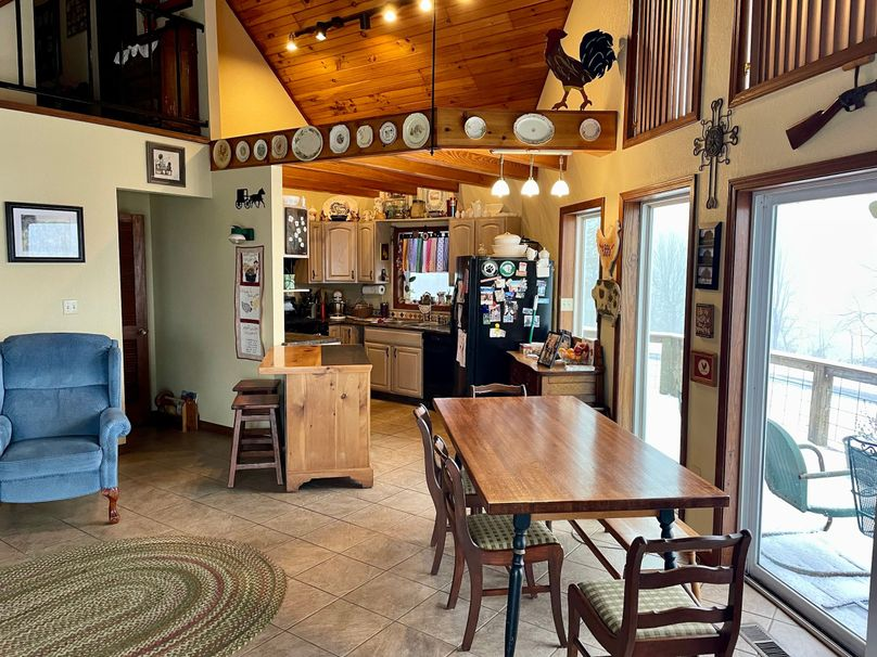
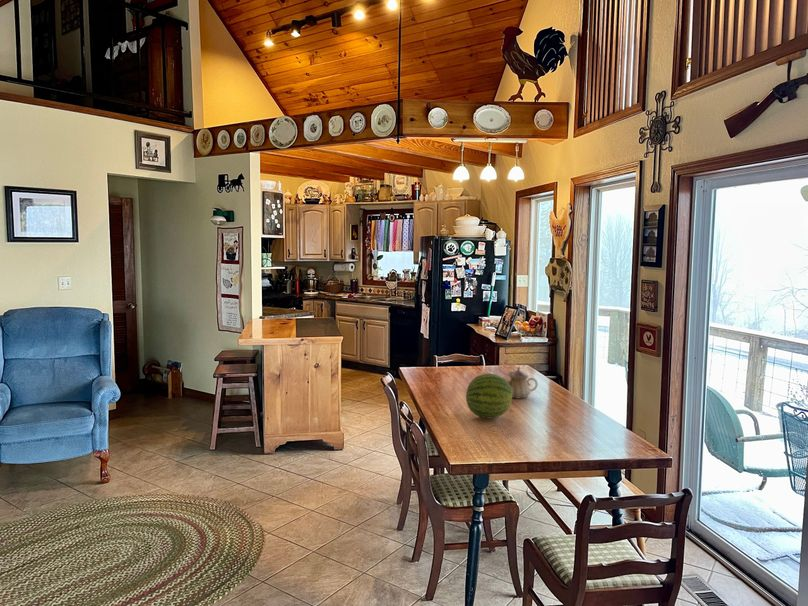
+ fruit [465,373,513,419]
+ teapot [503,365,539,399]
